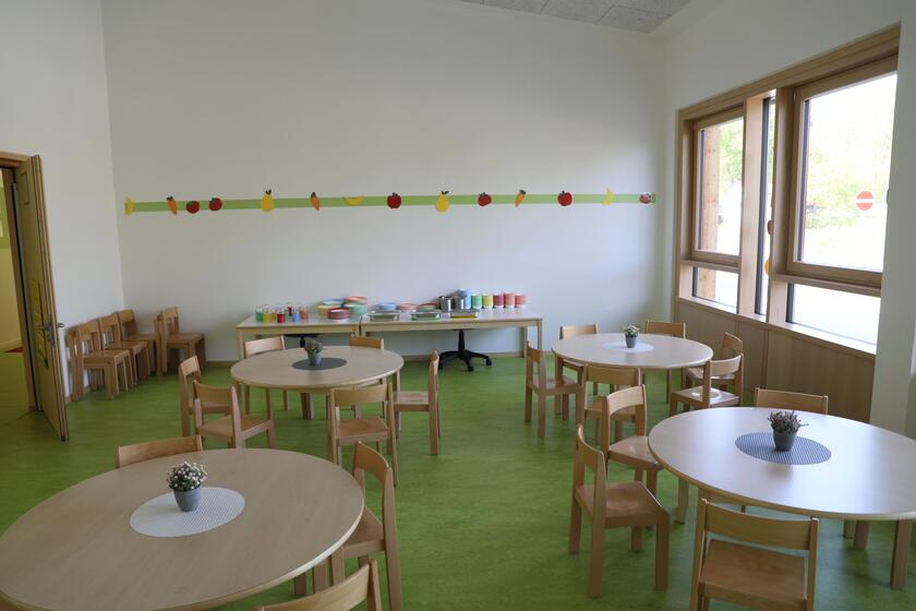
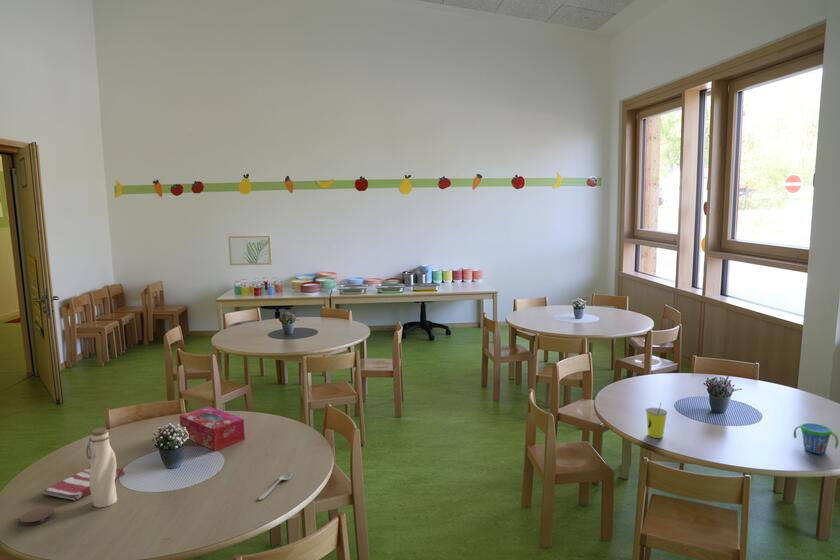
+ snack cup [793,422,839,455]
+ dish towel [42,465,126,501]
+ tissue box [178,405,246,452]
+ wall art [227,234,273,266]
+ water bottle [84,427,118,508]
+ straw [645,403,668,439]
+ spoon [257,471,293,501]
+ coaster [19,506,55,527]
